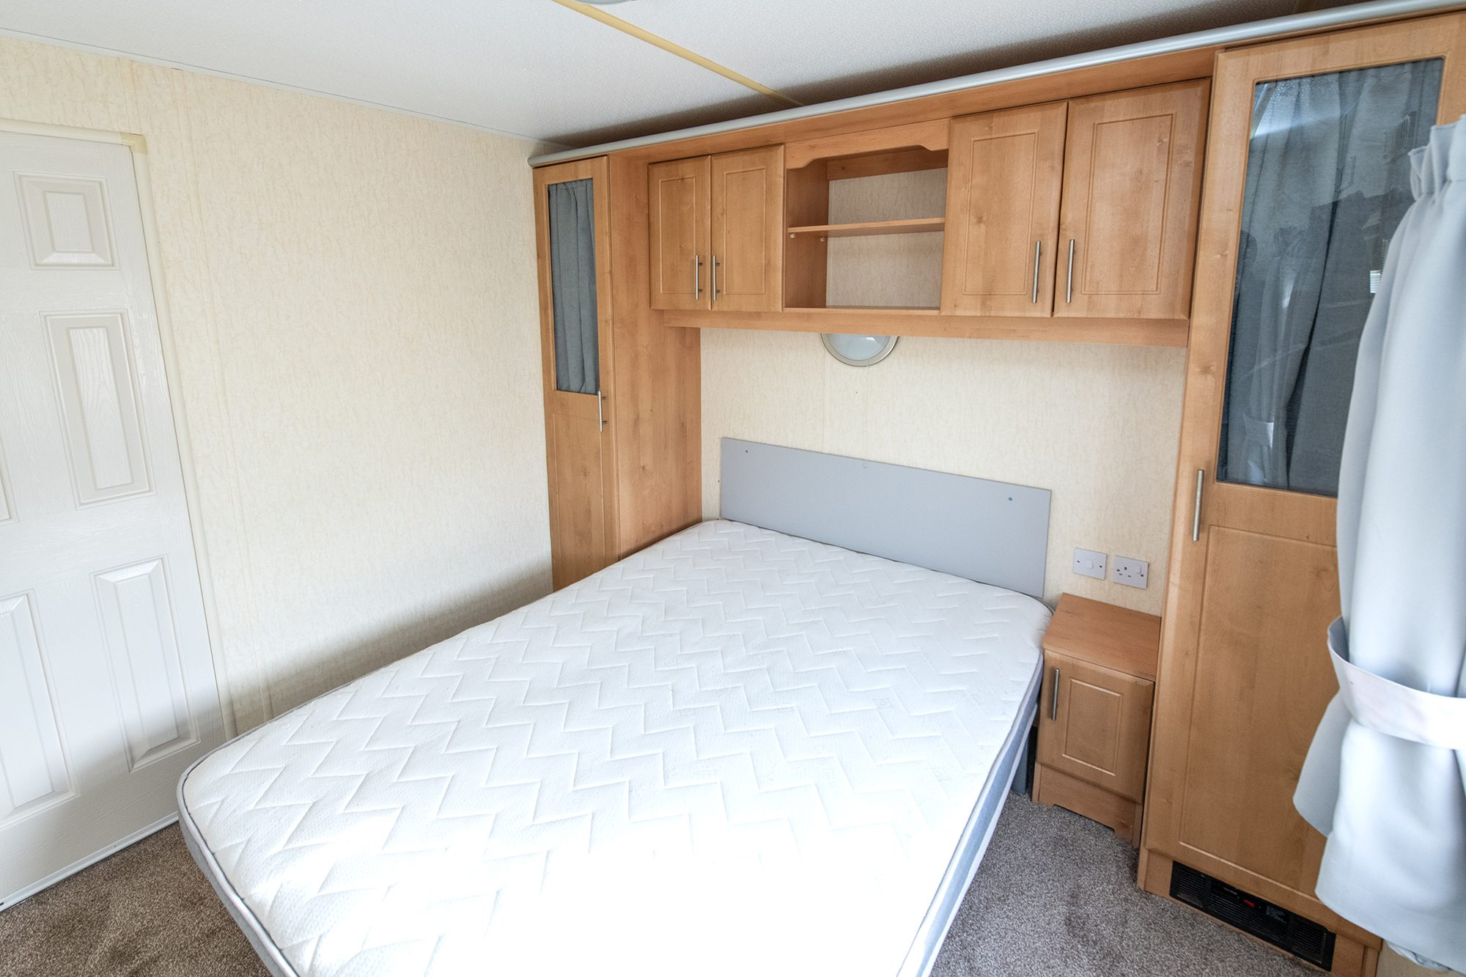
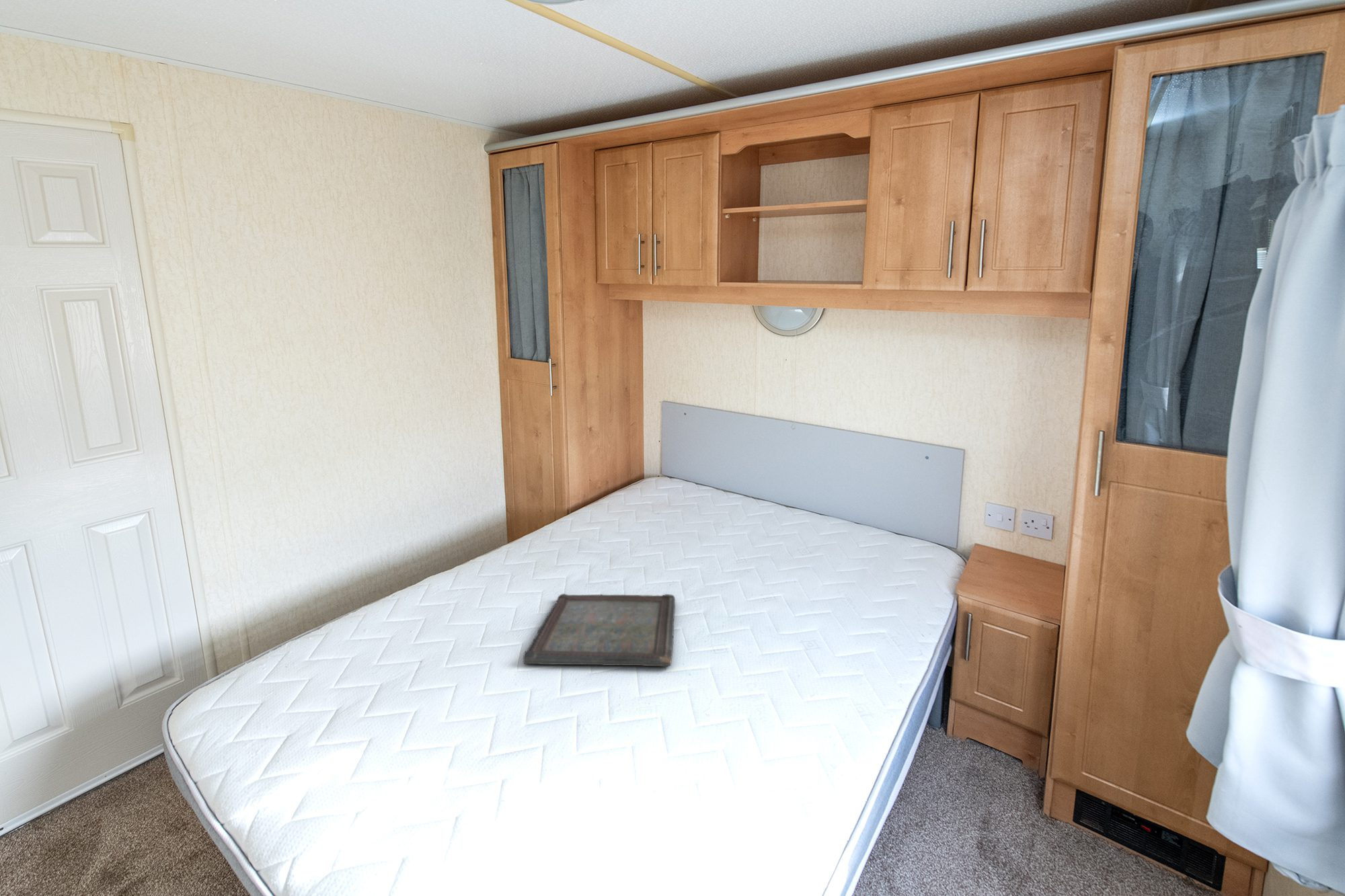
+ serving tray [523,593,676,667]
